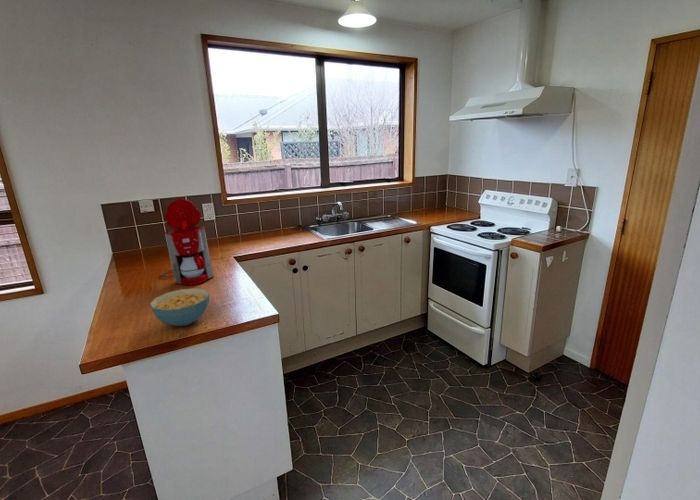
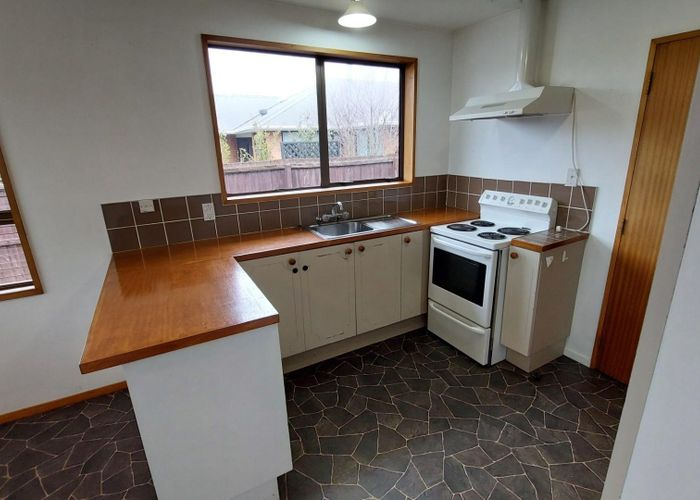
- cereal bowl [149,287,210,327]
- coffee maker [160,197,215,286]
